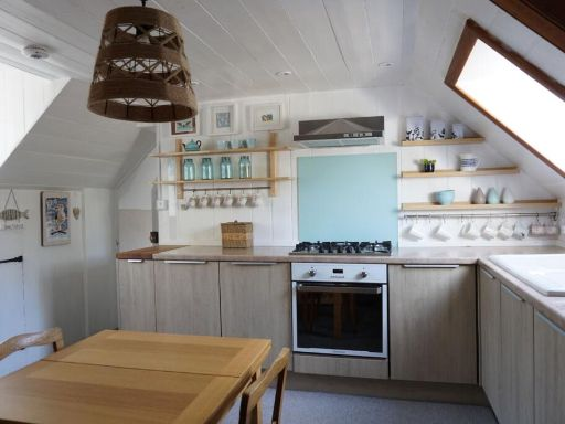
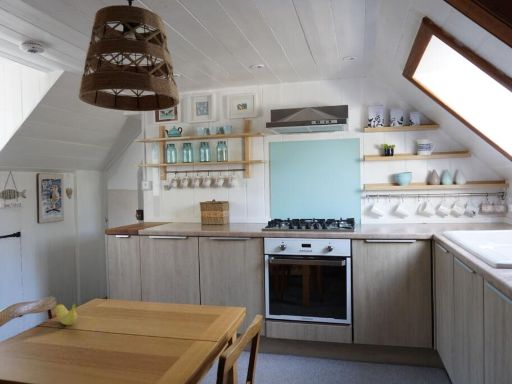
+ fruit [54,302,78,326]
